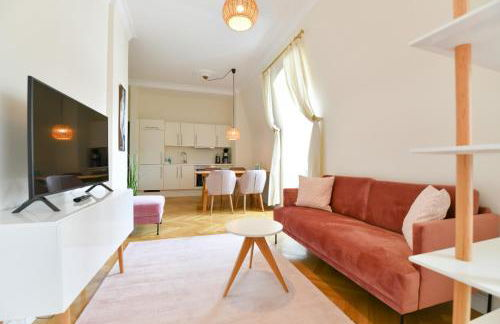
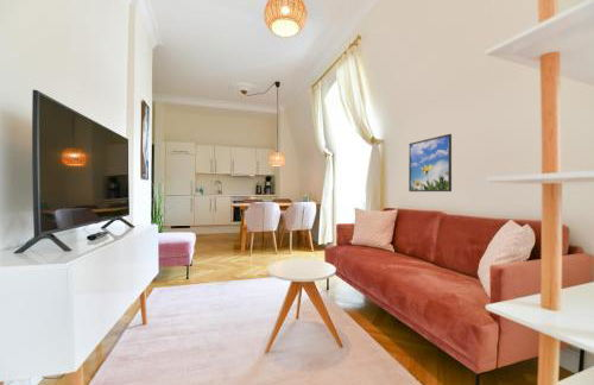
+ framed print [407,133,453,192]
